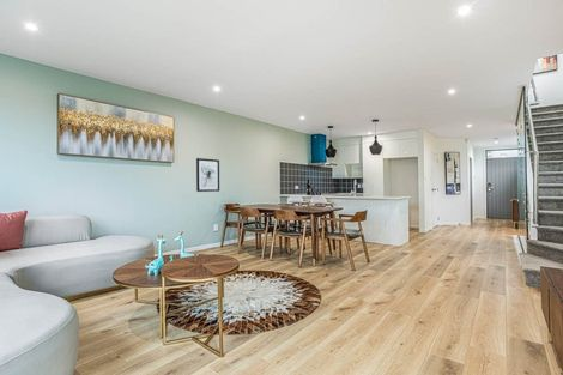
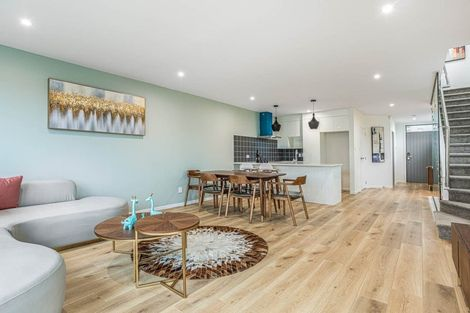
- wall art [195,157,220,193]
